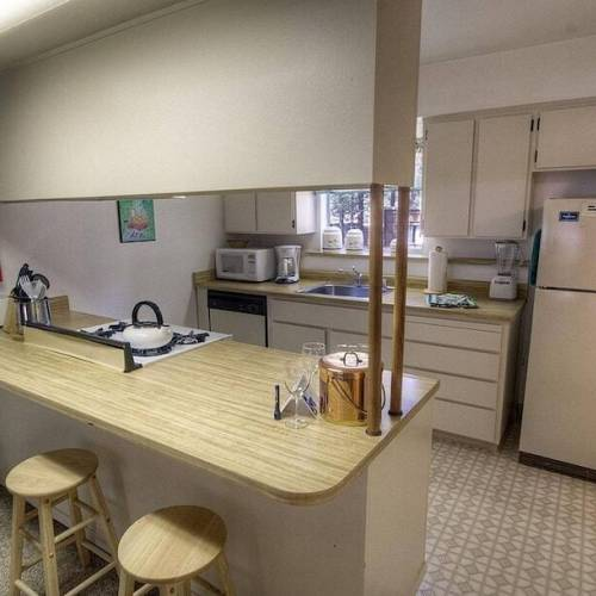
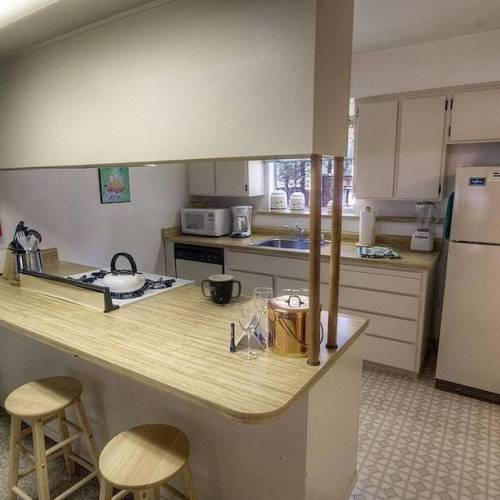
+ mug [201,274,242,304]
